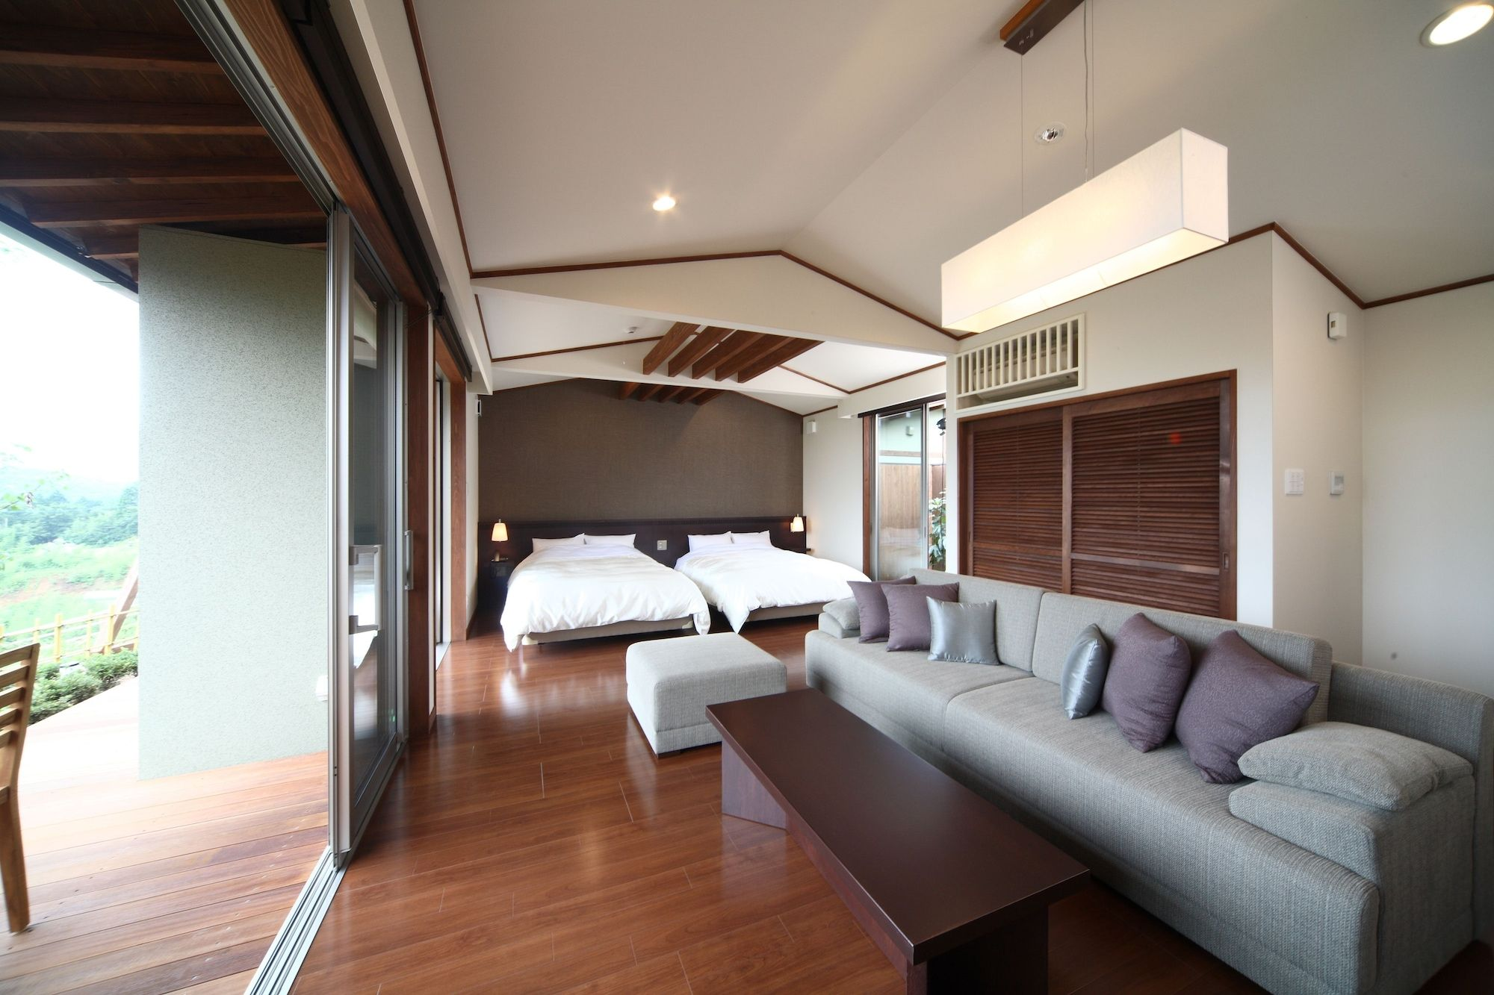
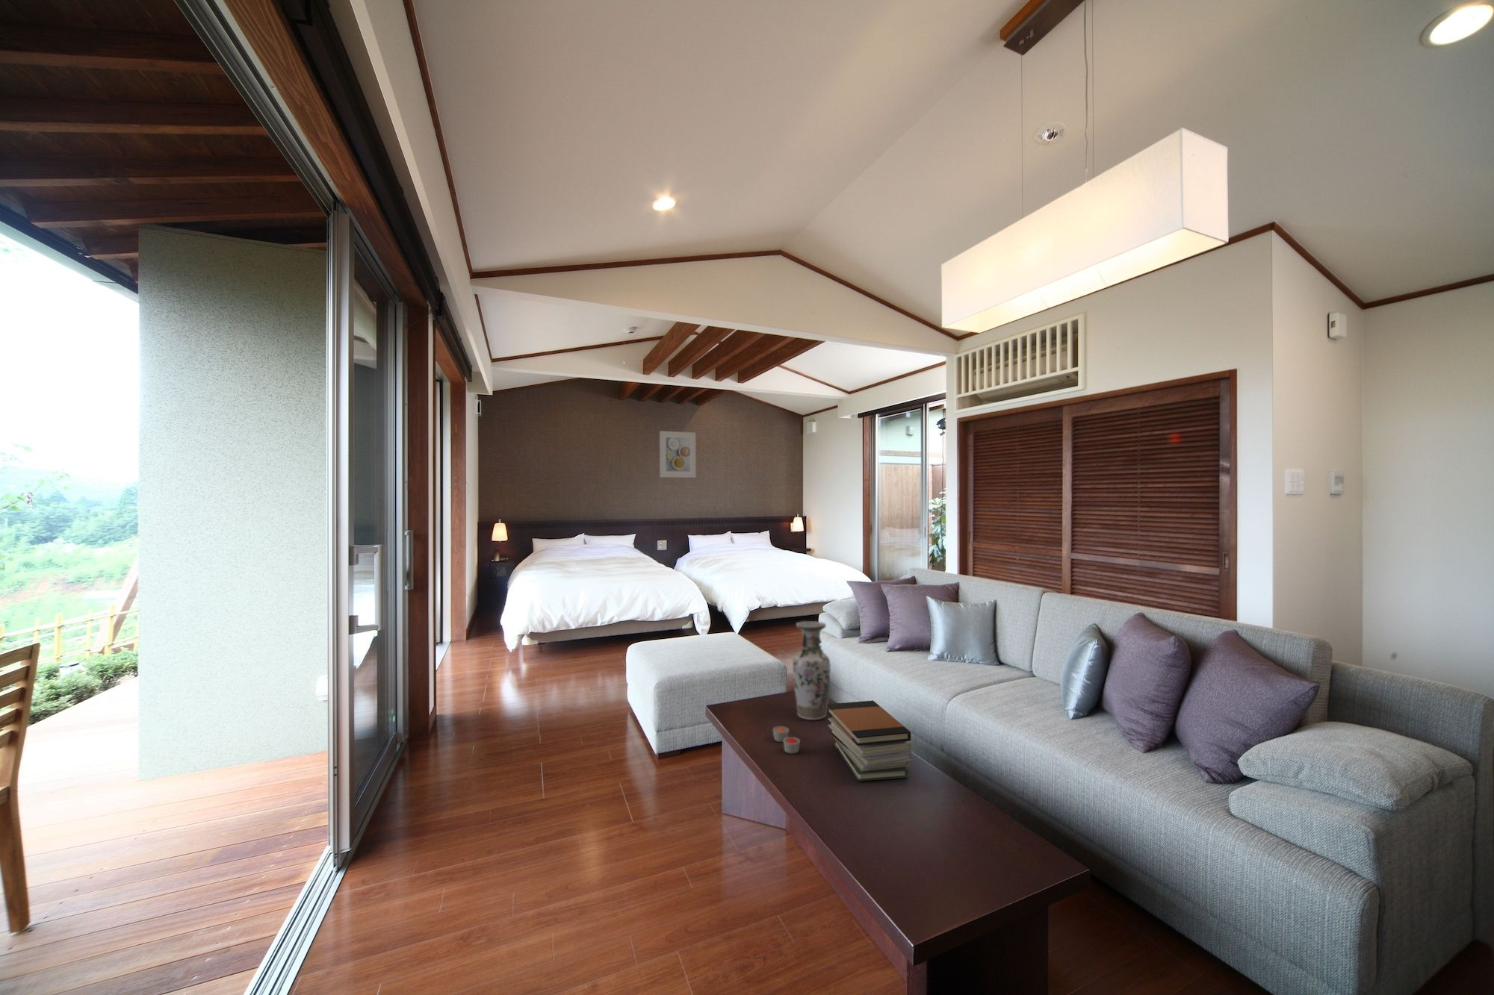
+ vase [792,621,831,721]
+ candle [772,725,801,754]
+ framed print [659,430,696,479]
+ book stack [826,700,913,782]
